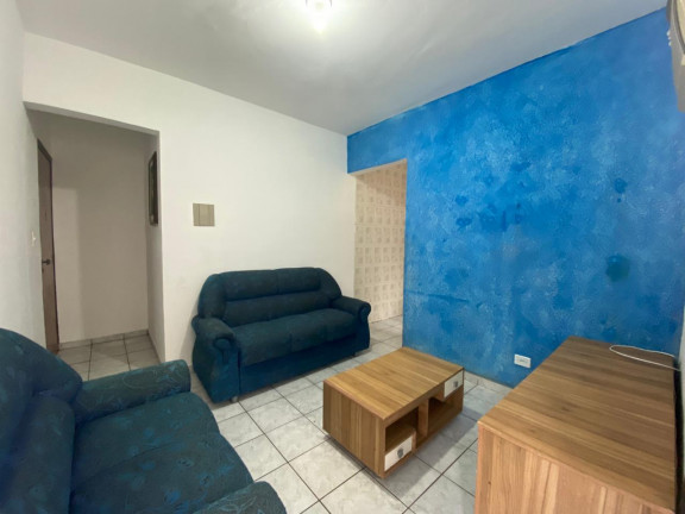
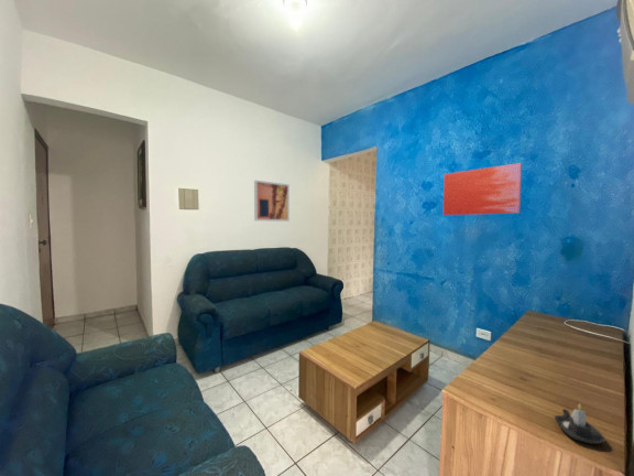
+ wall art [253,180,291,223]
+ wall art [442,162,523,216]
+ candle [554,402,606,445]
